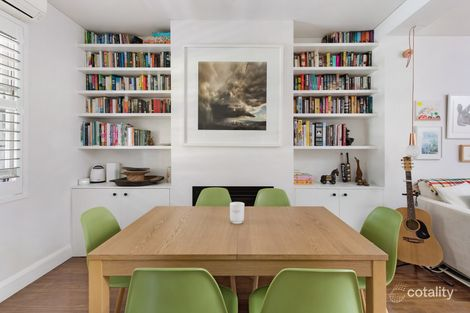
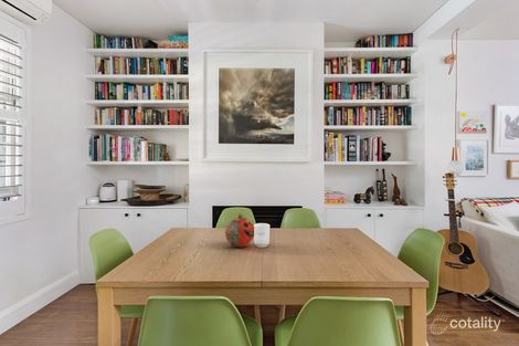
+ decorative ball [224,212,255,249]
